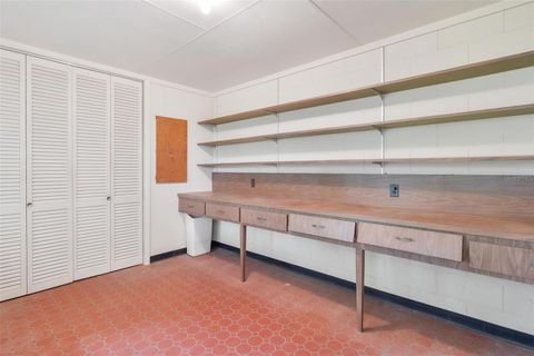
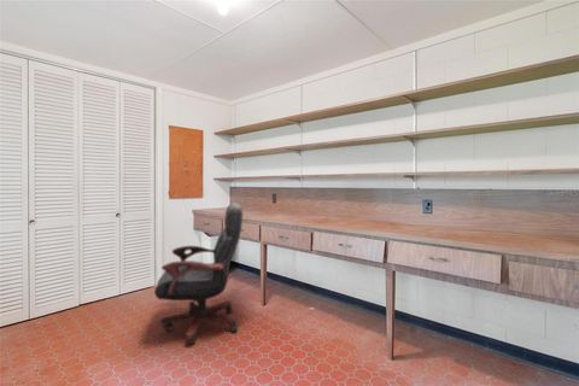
+ office chair [153,201,244,345]
